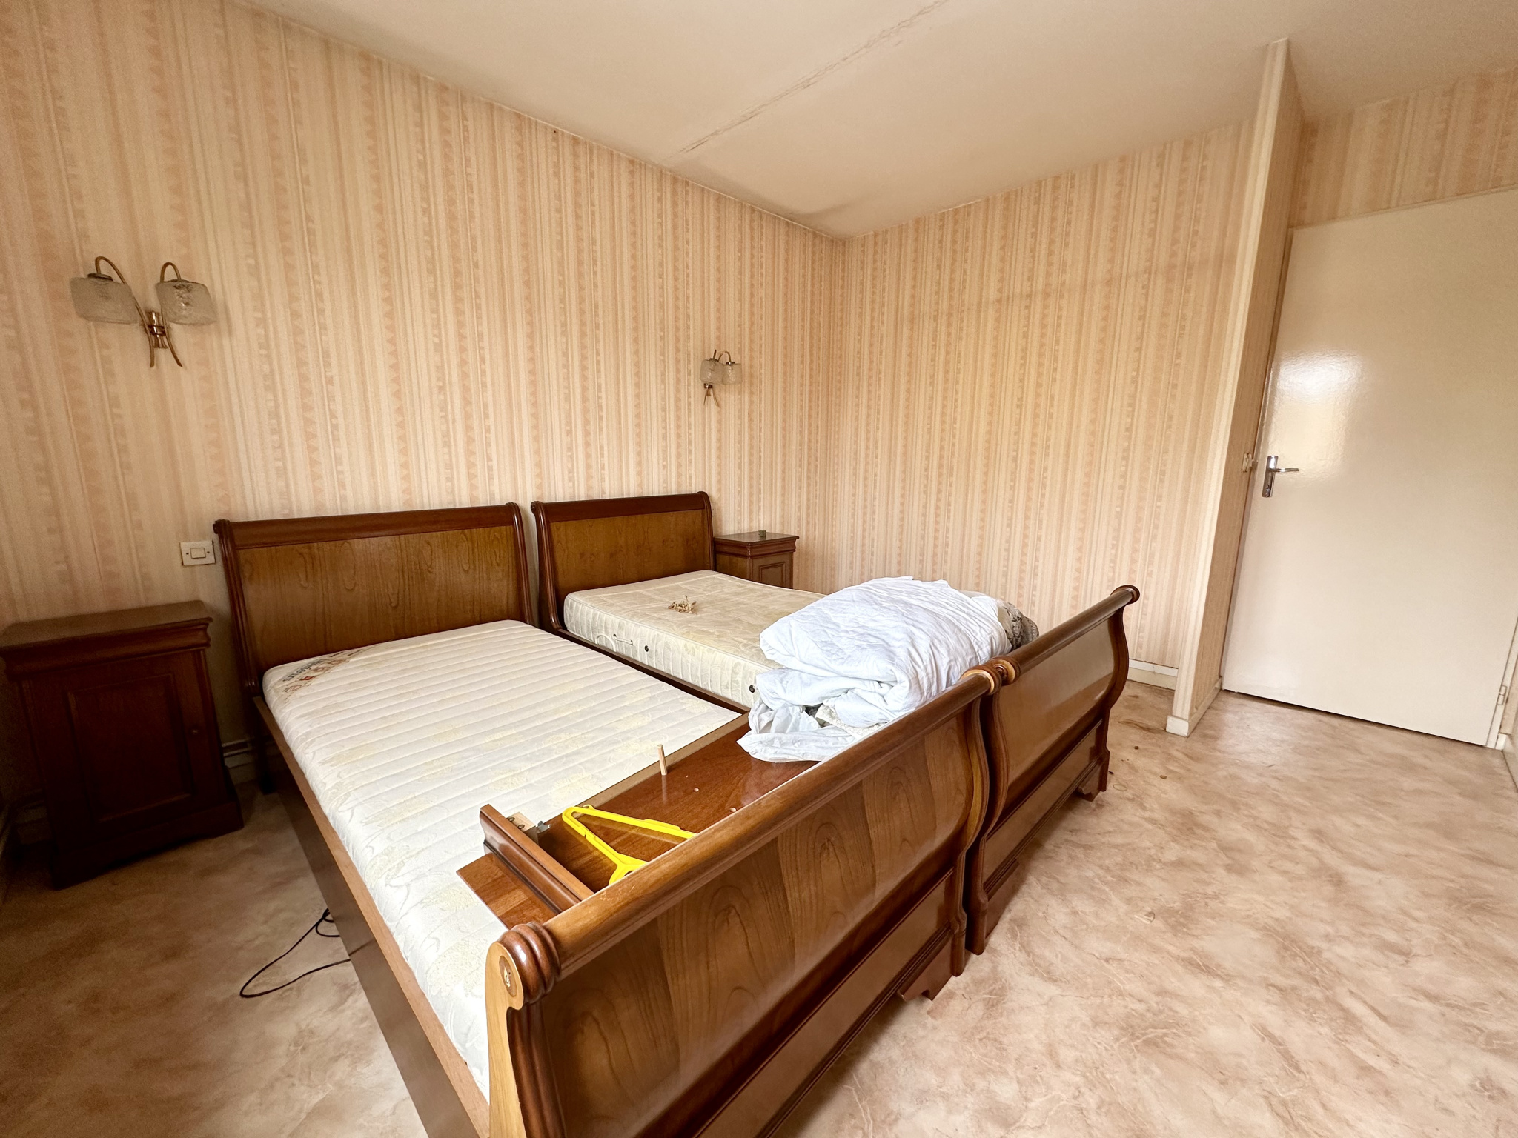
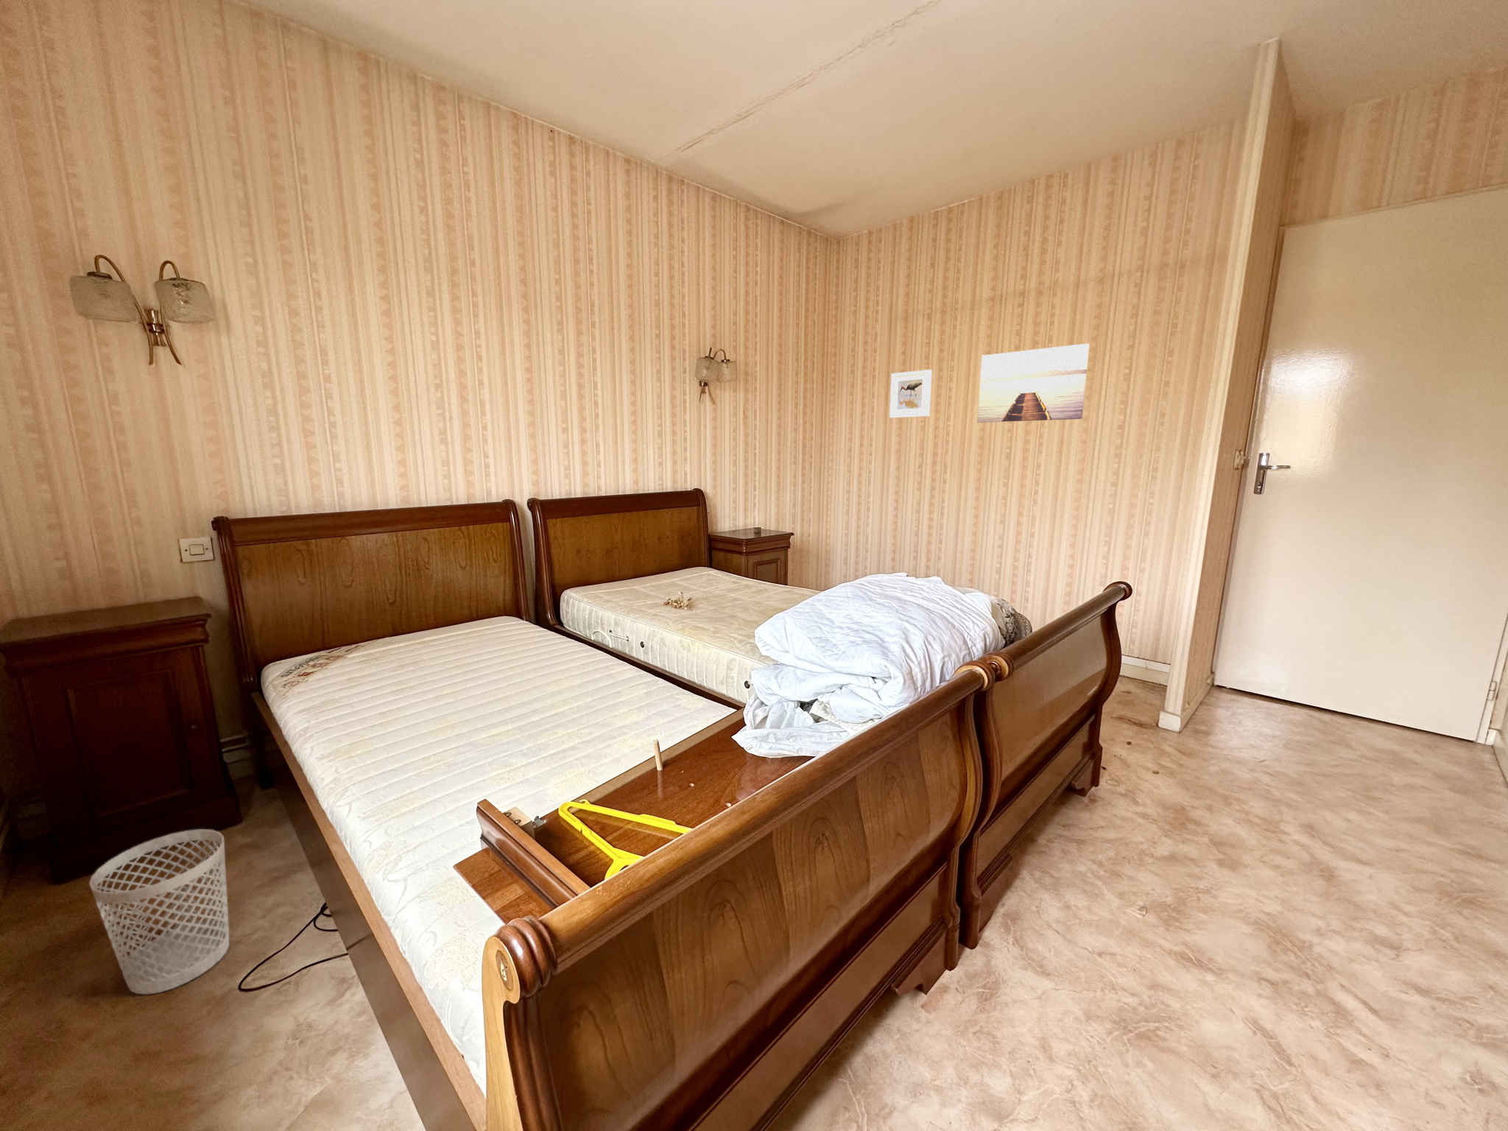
+ wall art [976,342,1090,423]
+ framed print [888,369,933,419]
+ wastebasket [88,828,229,994]
